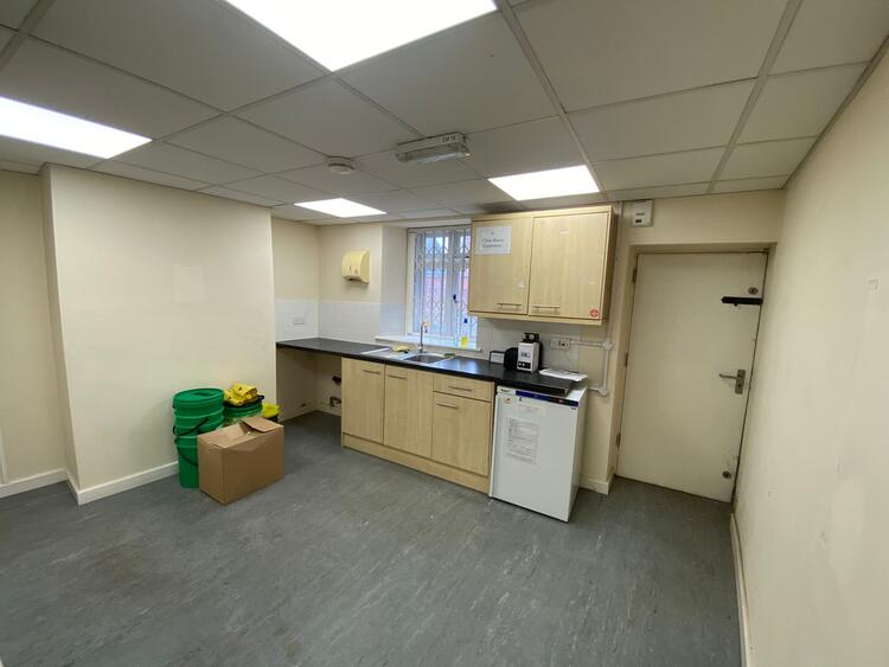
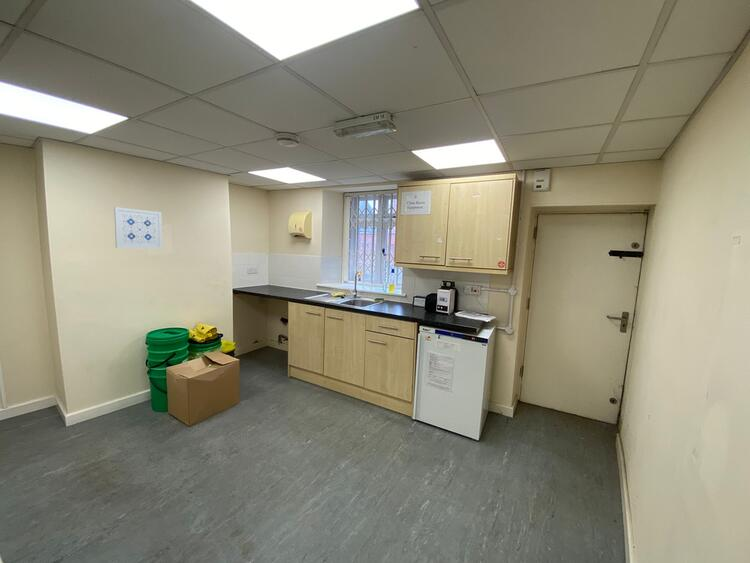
+ wall art [113,206,163,250]
